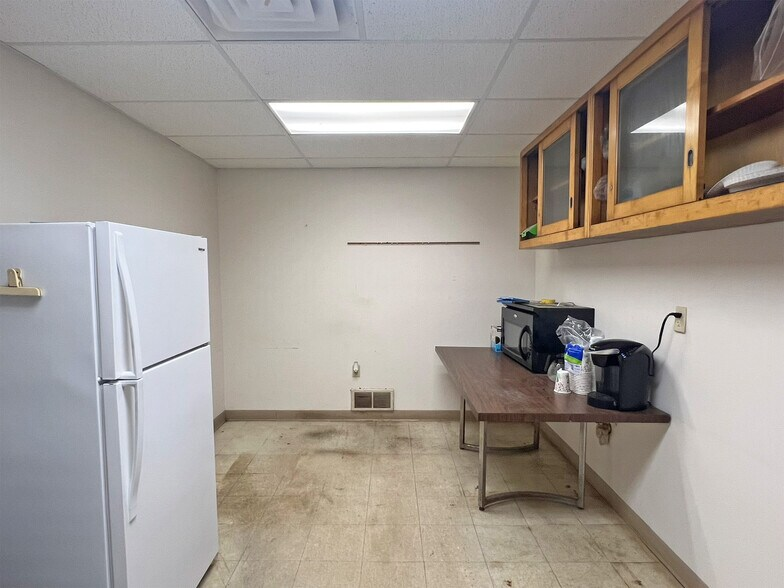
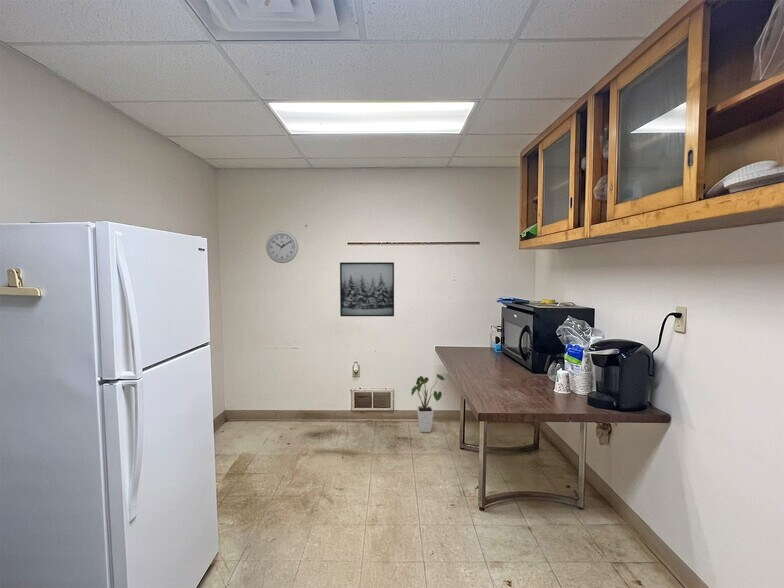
+ house plant [410,373,445,433]
+ wall clock [265,230,299,264]
+ wall art [339,261,395,317]
